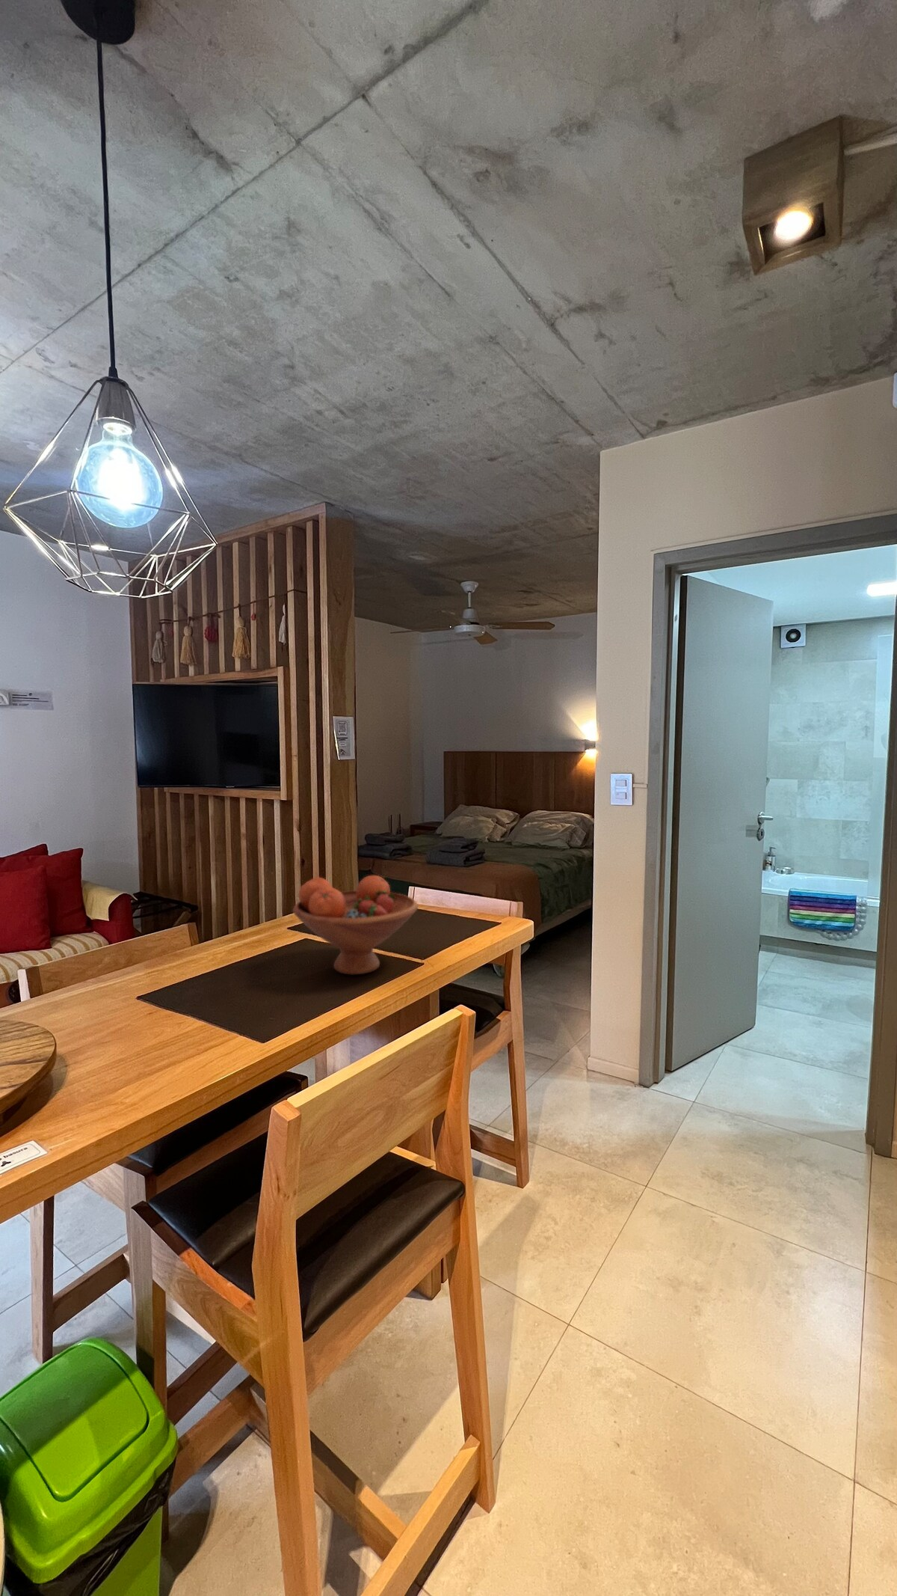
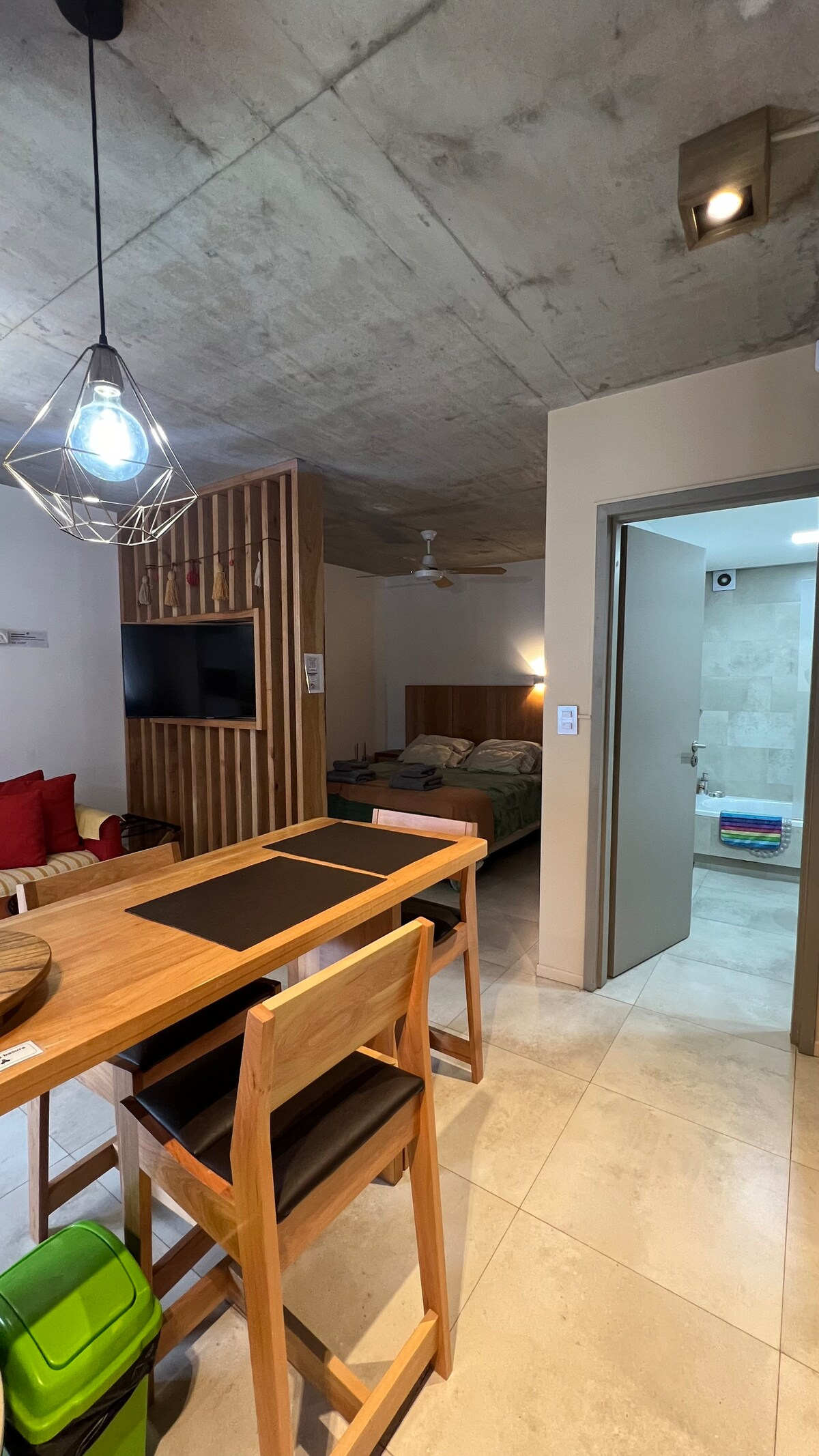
- fruit bowl [292,875,418,976]
